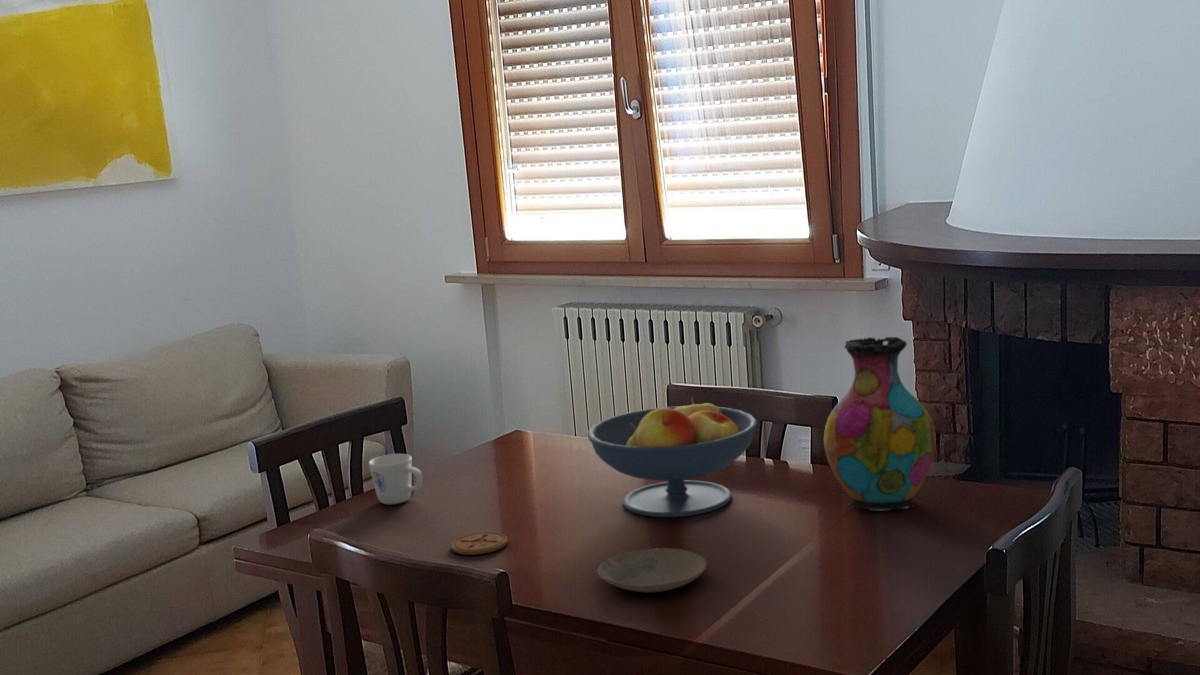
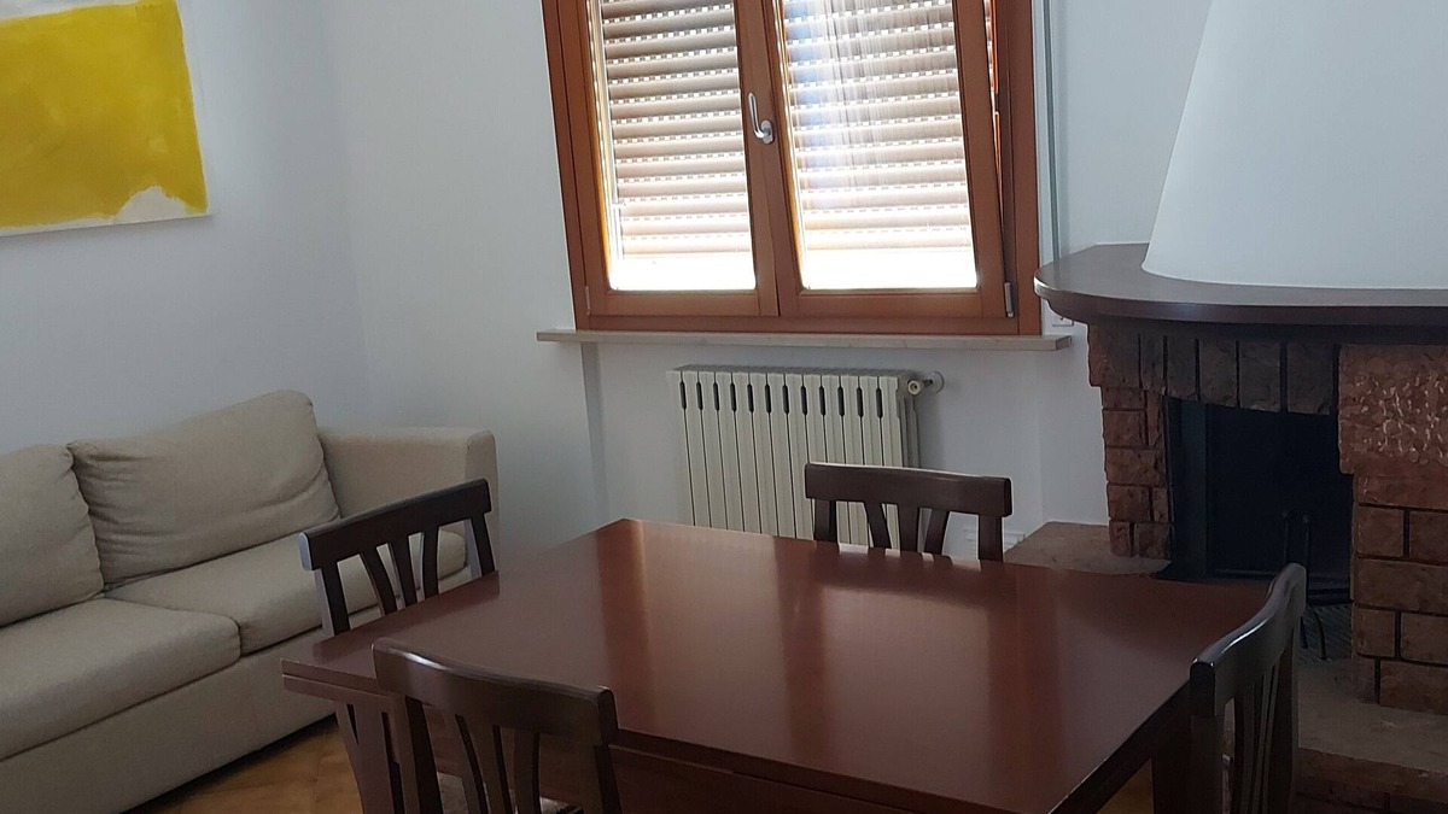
- coaster [450,531,509,556]
- vase [823,336,937,512]
- mug [368,453,423,506]
- fruit bowl [586,396,758,518]
- plate [596,547,708,593]
